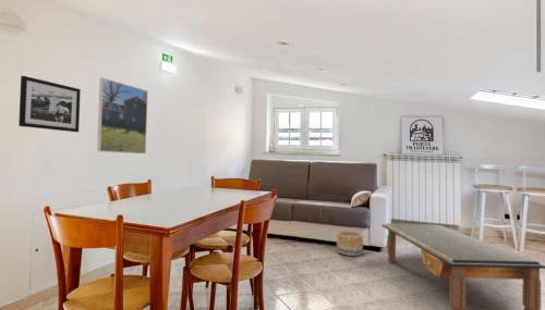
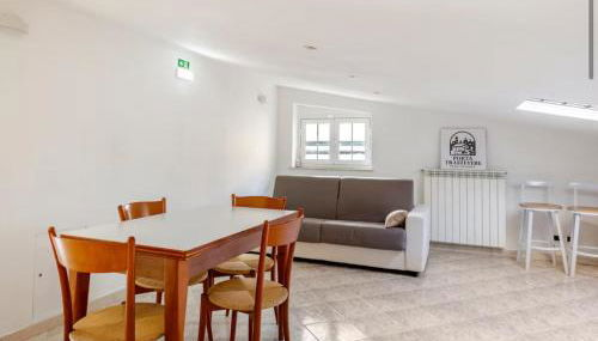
- coffee table [380,223,545,310]
- basket [336,230,364,257]
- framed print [96,77,149,154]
- picture frame [17,75,82,133]
